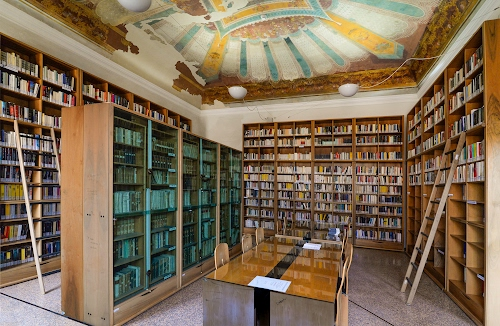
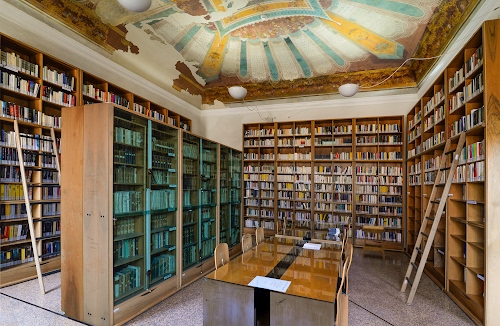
+ stool [361,224,386,261]
